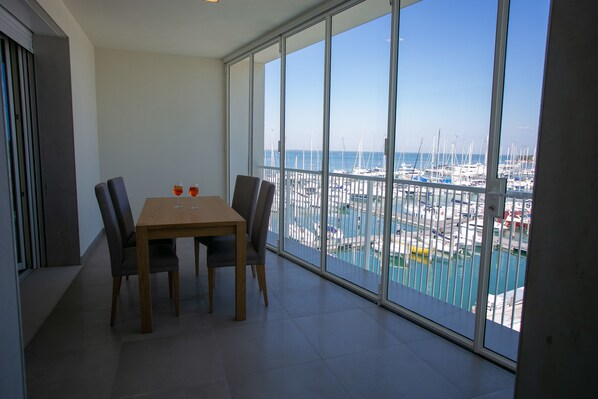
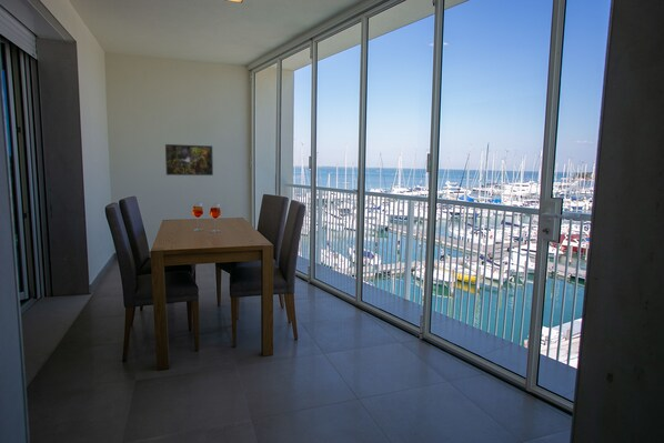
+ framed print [164,143,214,177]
